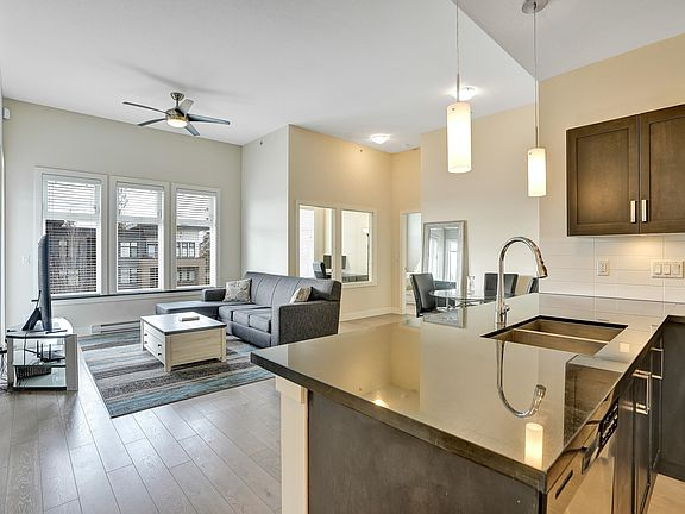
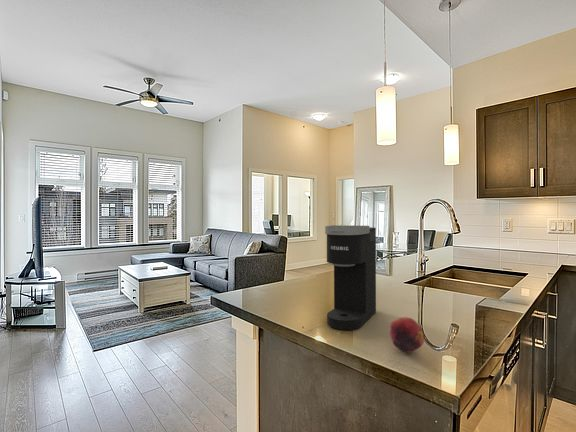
+ coffee maker [324,224,377,331]
+ fruit [389,316,425,353]
